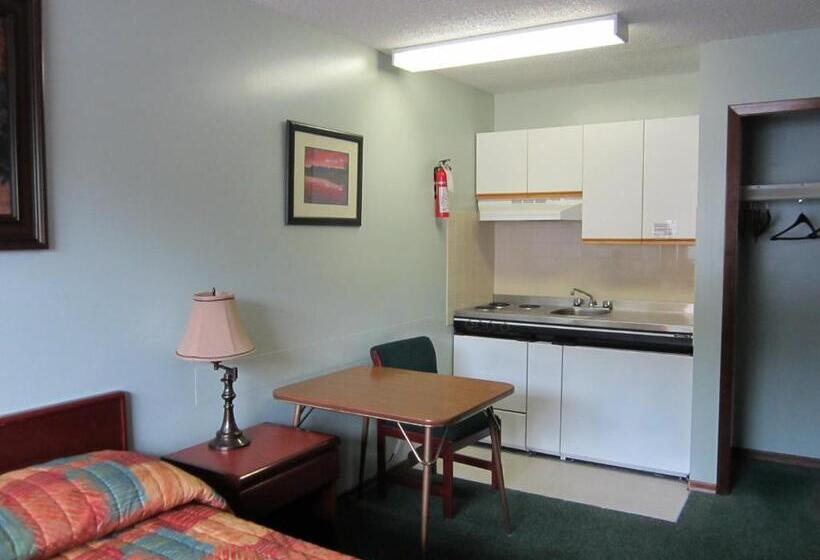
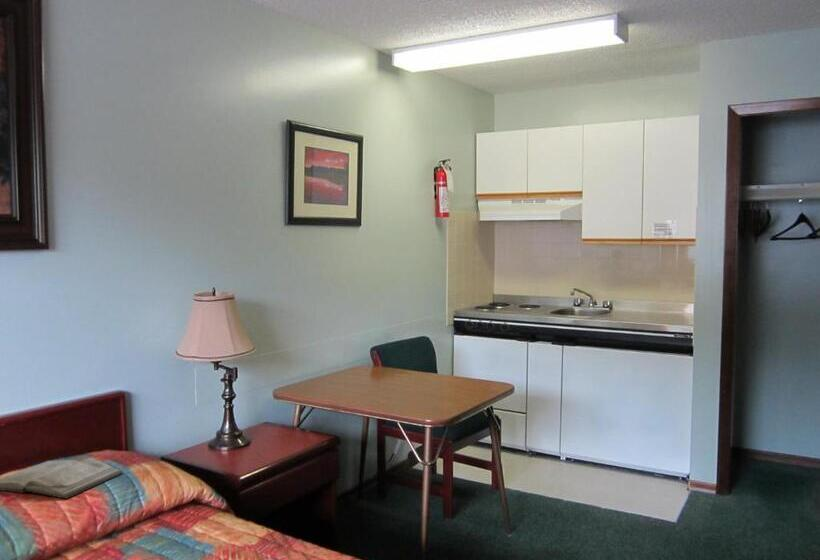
+ diary [0,457,124,500]
